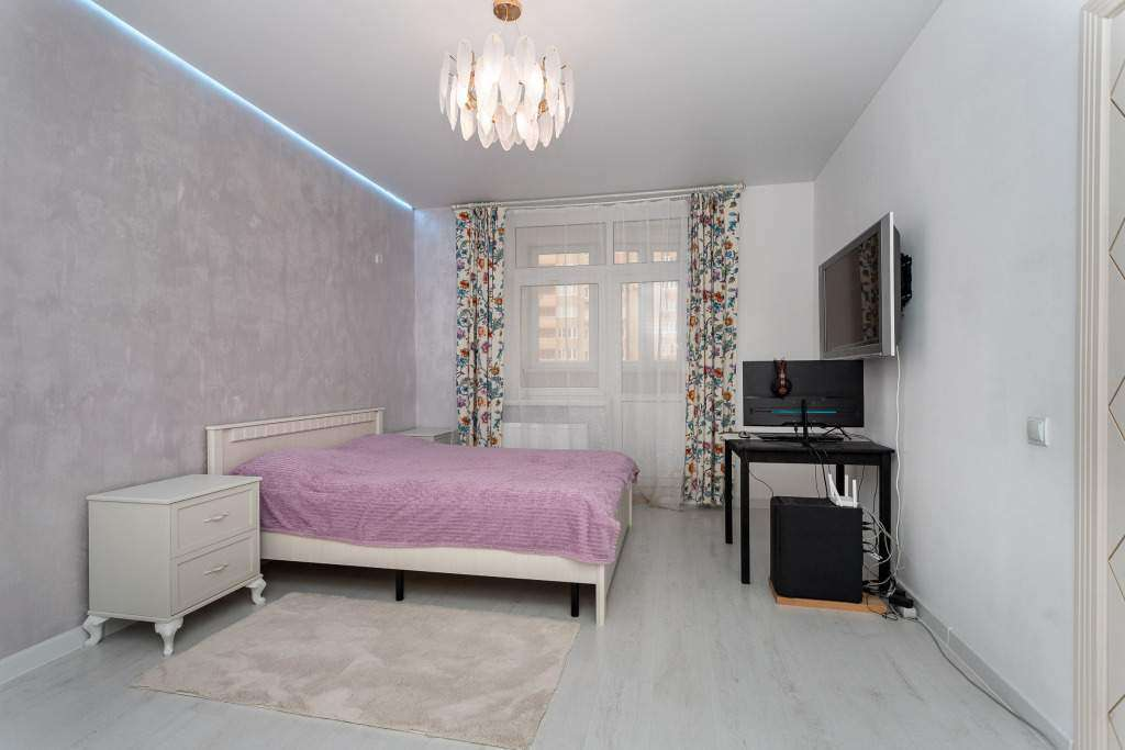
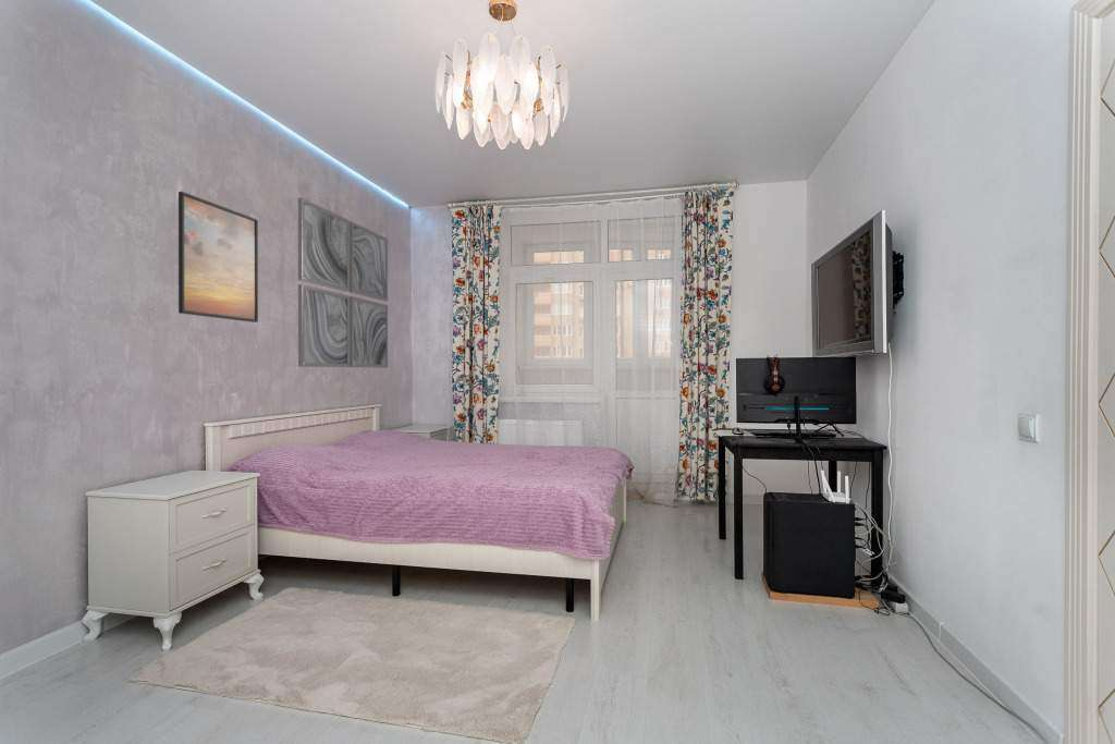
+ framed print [177,191,259,324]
+ wall art [297,197,389,369]
